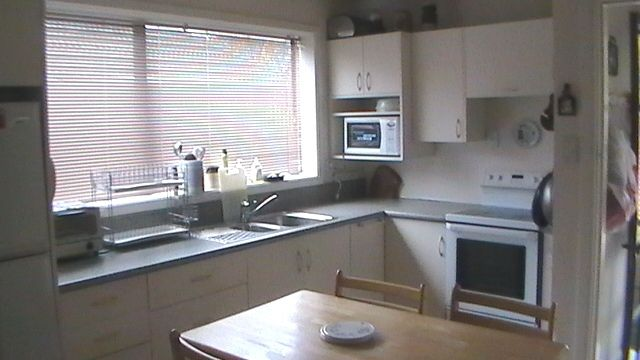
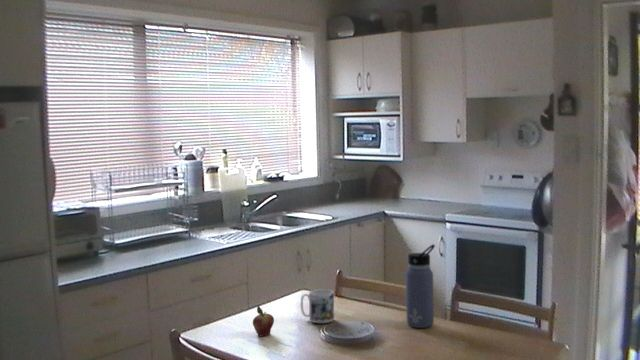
+ mug [300,288,335,324]
+ fruit [252,304,275,338]
+ water bottle [405,243,436,329]
